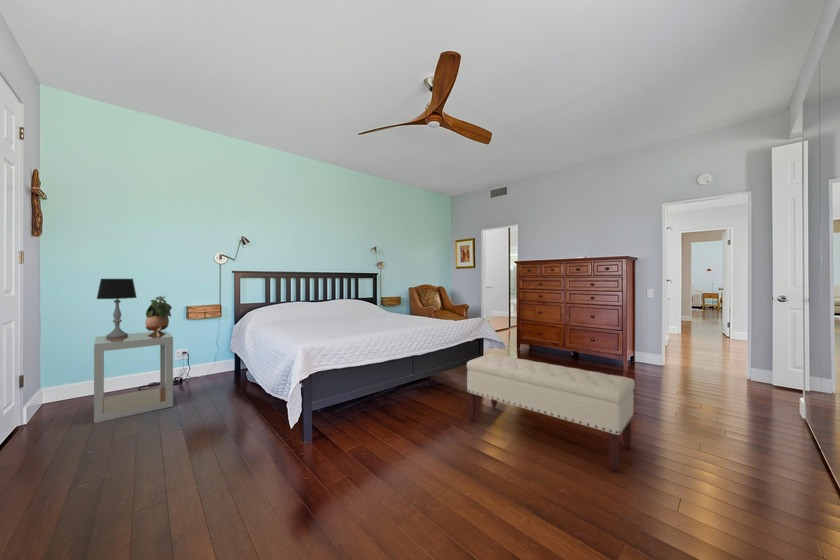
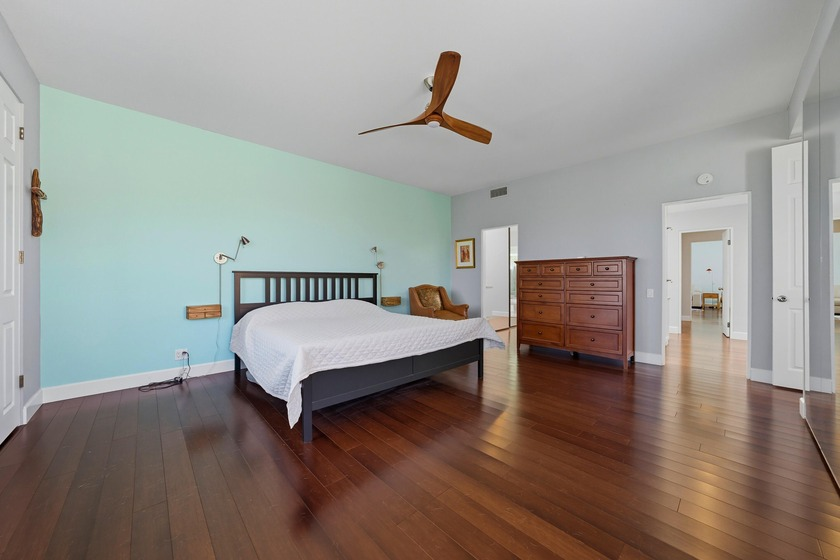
- table lamp [95,278,138,338]
- potted plant [144,295,173,336]
- bench [466,353,636,473]
- side table [93,330,174,424]
